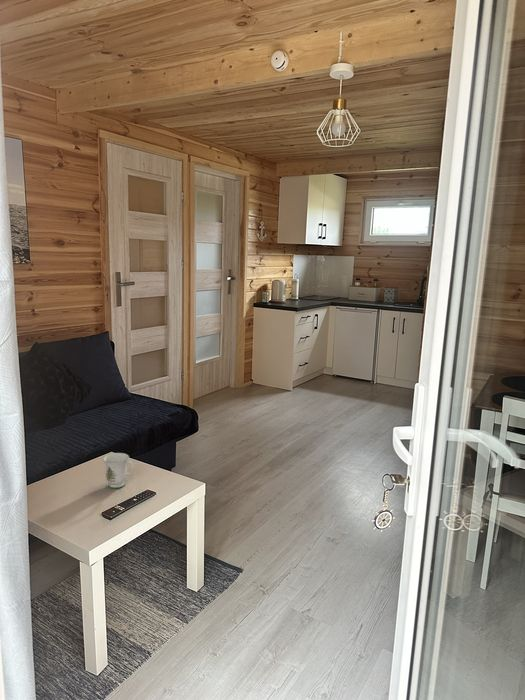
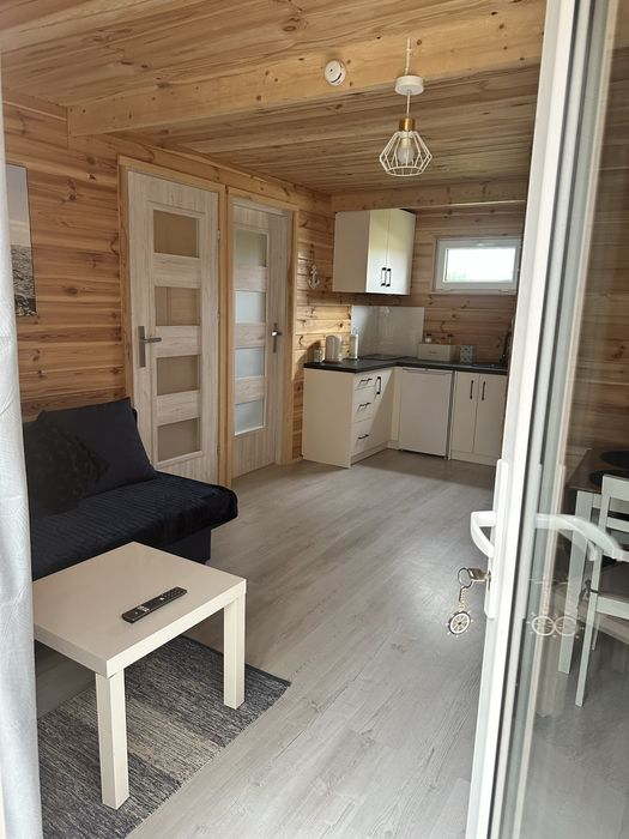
- mug [102,452,135,489]
